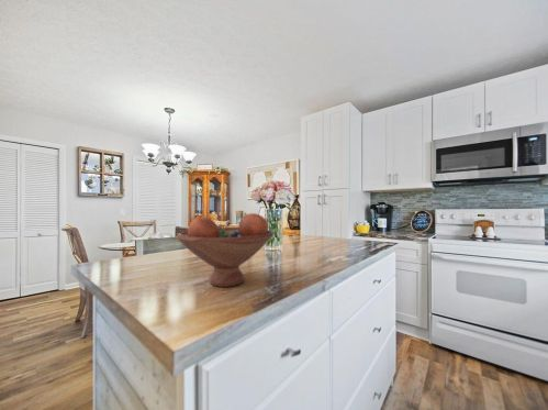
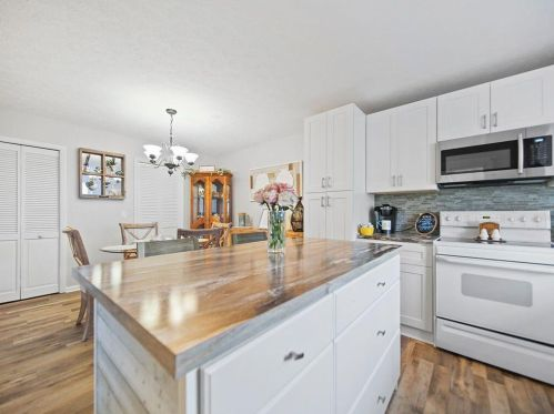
- fruit bowl [176,212,275,288]
